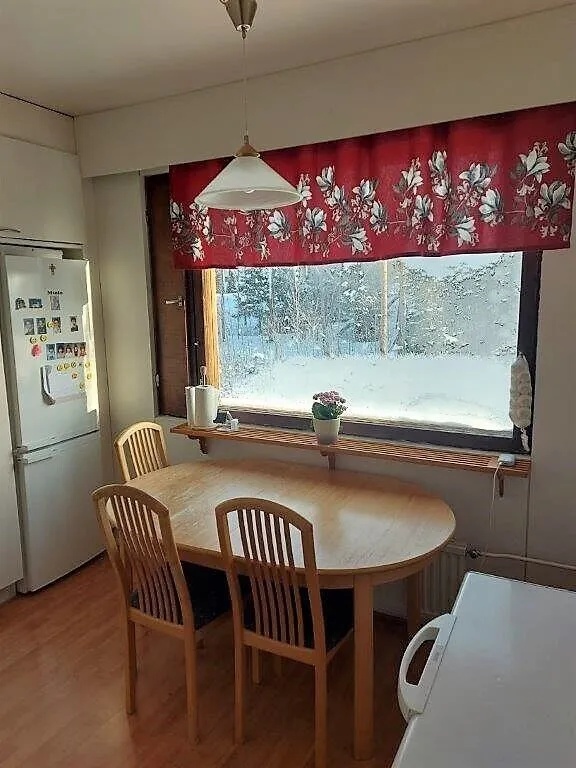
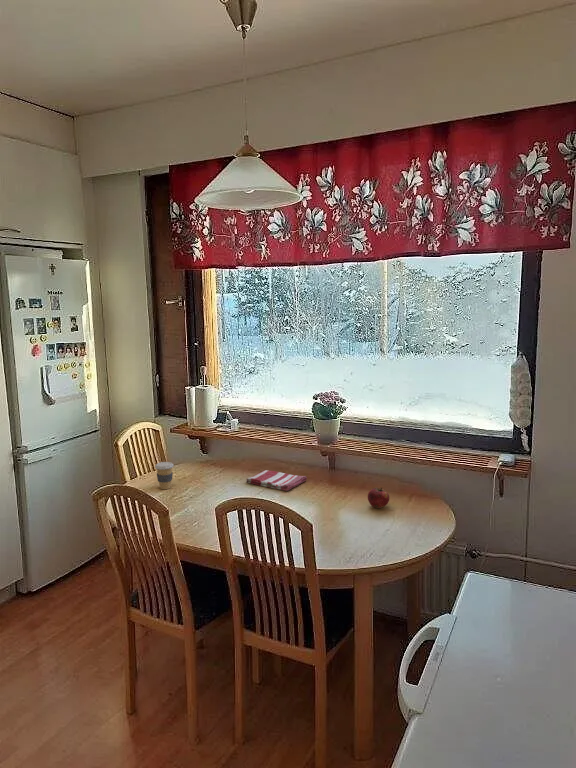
+ fruit [367,486,390,509]
+ coffee cup [154,461,174,490]
+ dish towel [245,469,308,492]
